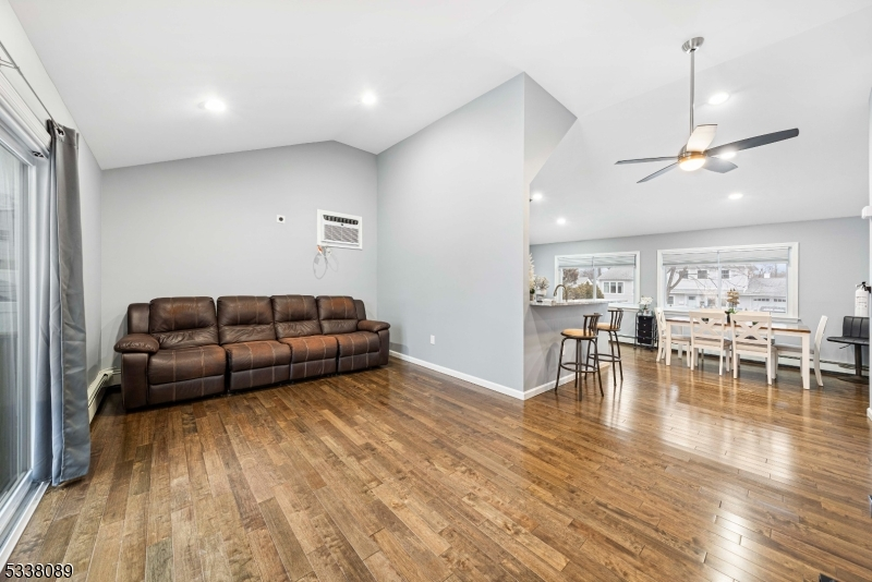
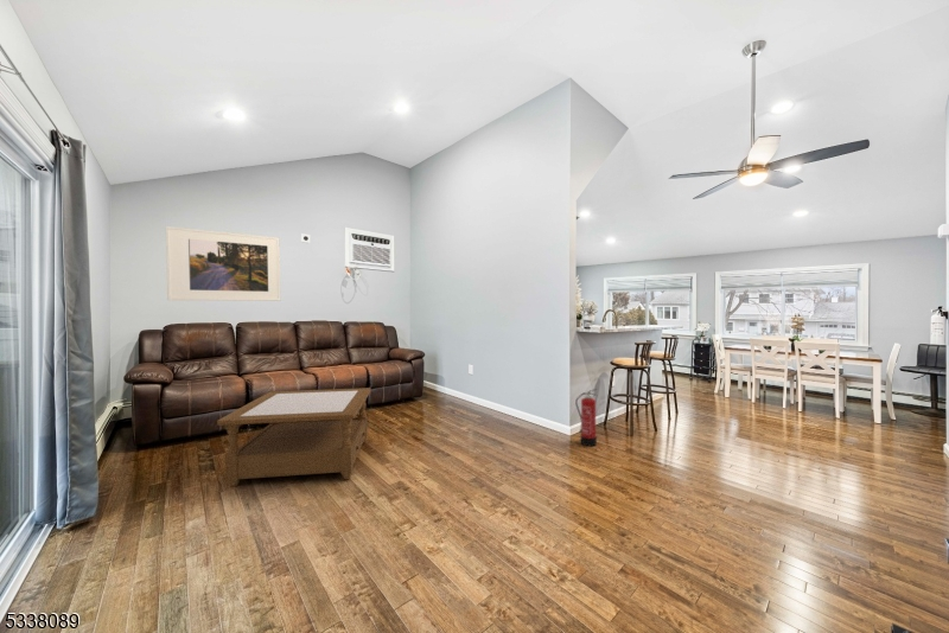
+ fire extinguisher [574,388,598,447]
+ coffee table [216,386,372,488]
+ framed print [165,225,281,302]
